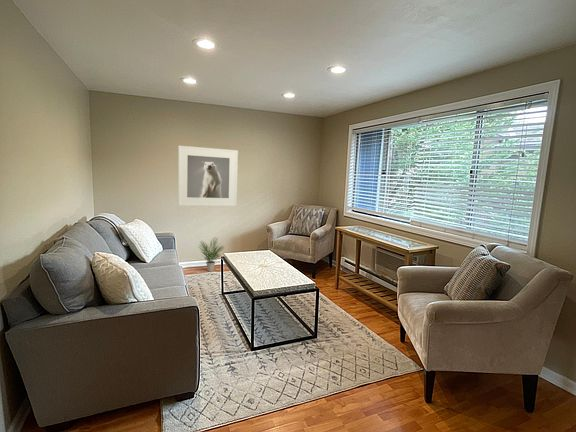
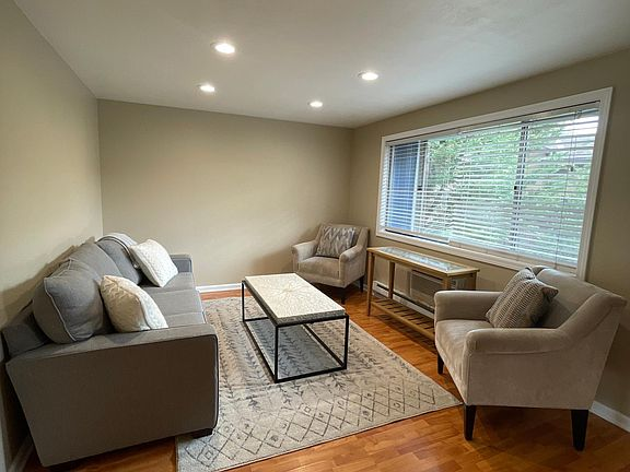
- potted plant [198,236,225,272]
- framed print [177,145,239,207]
